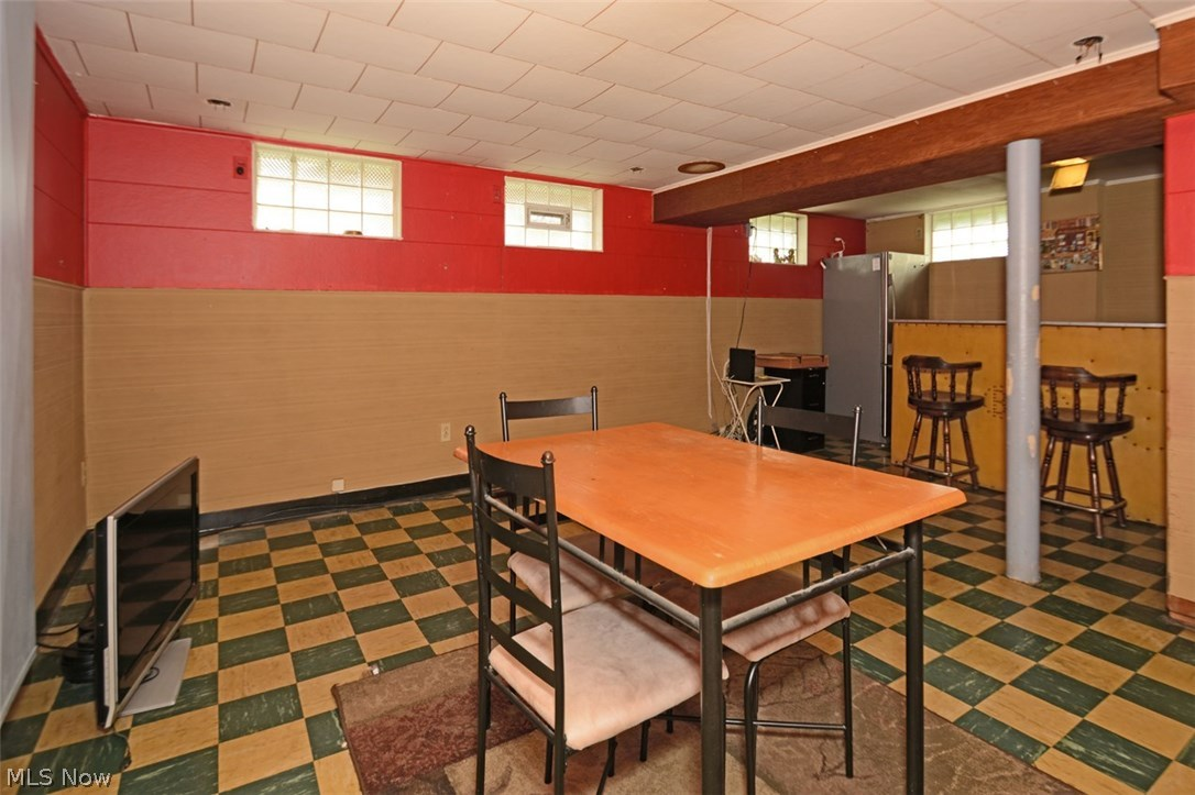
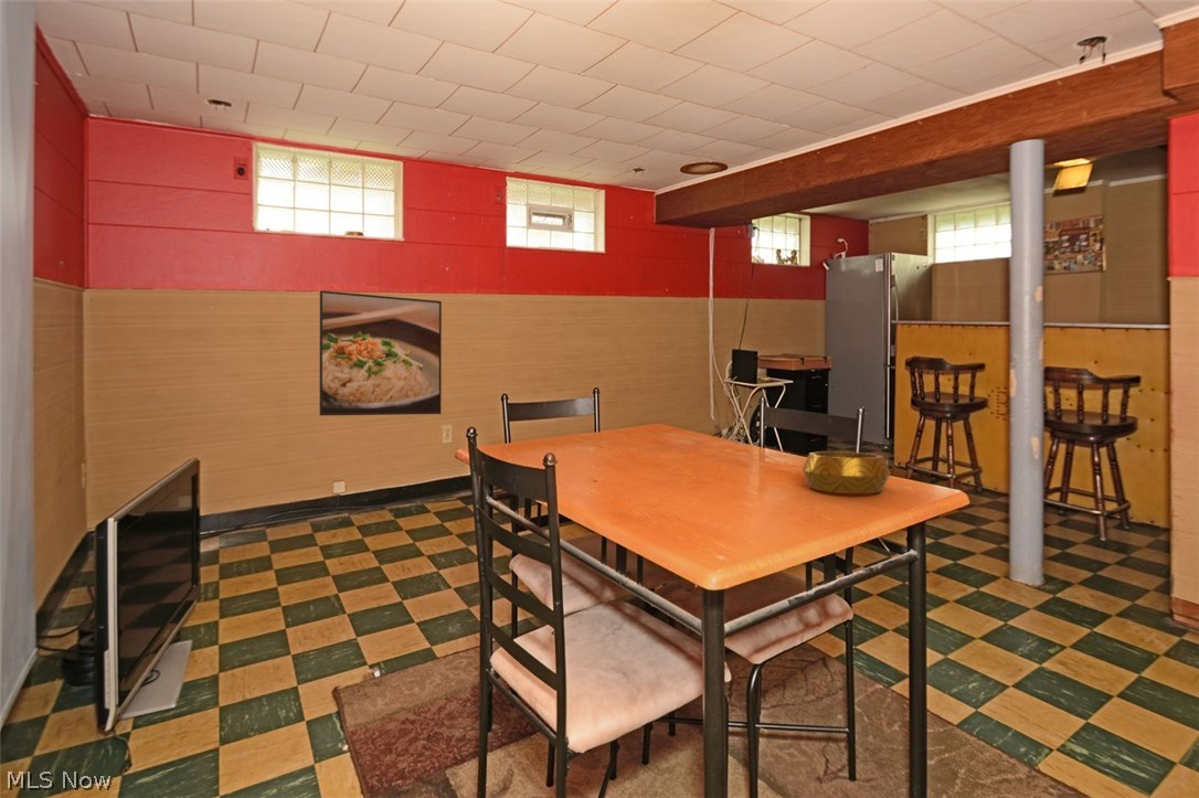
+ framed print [318,289,443,417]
+ decorative bowl [802,450,892,494]
